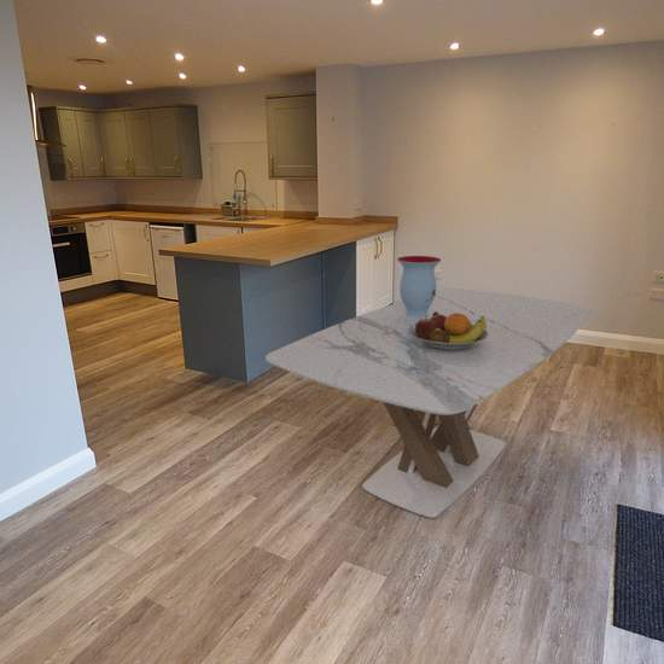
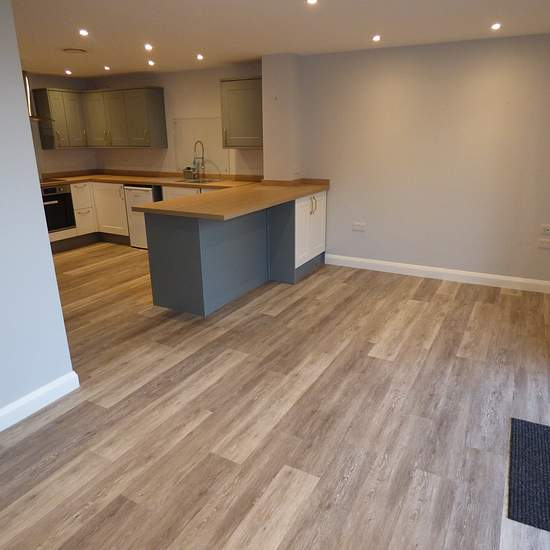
- dining table [264,287,593,519]
- fruit bowl [408,311,488,350]
- vase [396,255,442,318]
